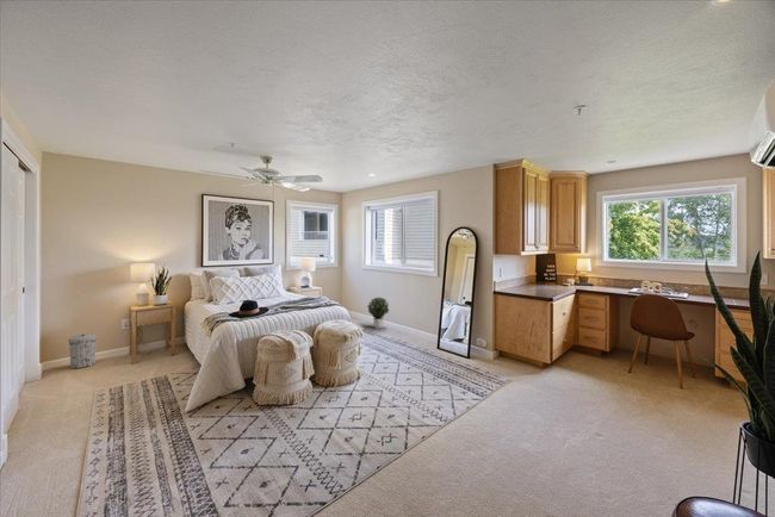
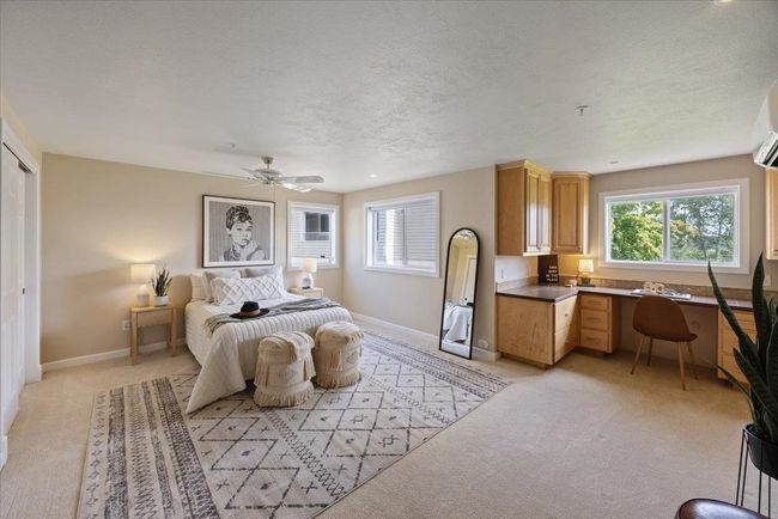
- trash can [68,334,98,369]
- potted plant [366,297,390,330]
